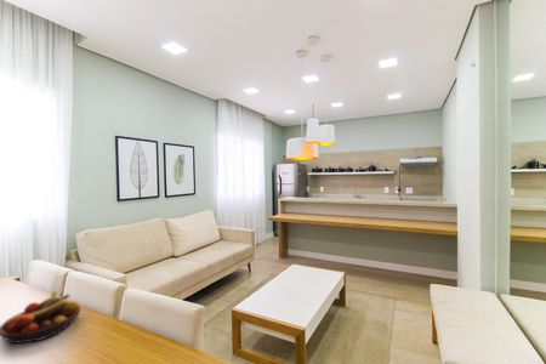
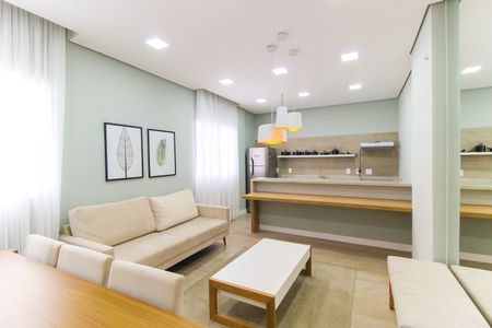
- fruit bowl [0,289,83,345]
